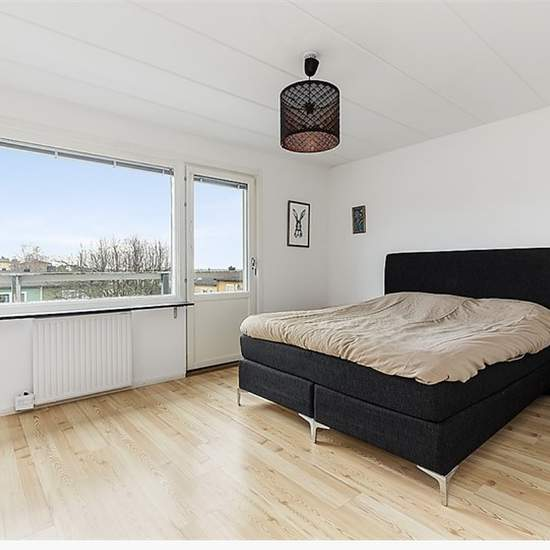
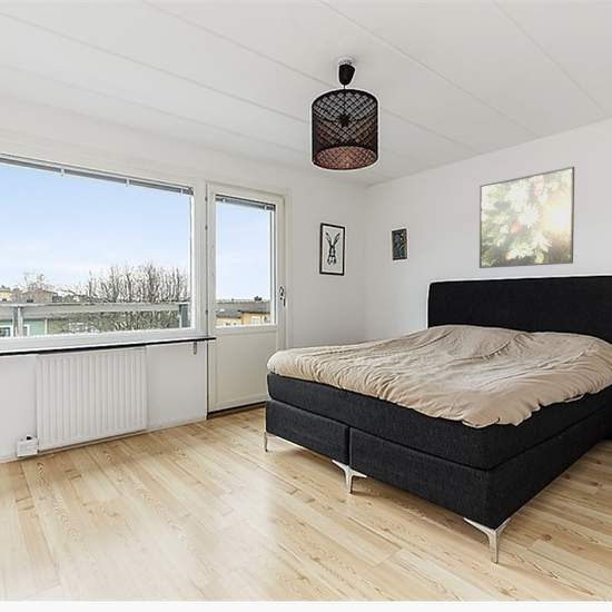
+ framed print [478,166,575,269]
